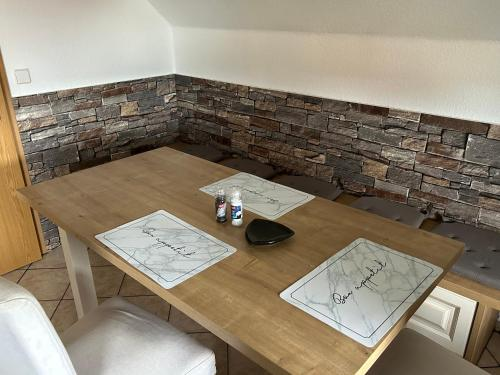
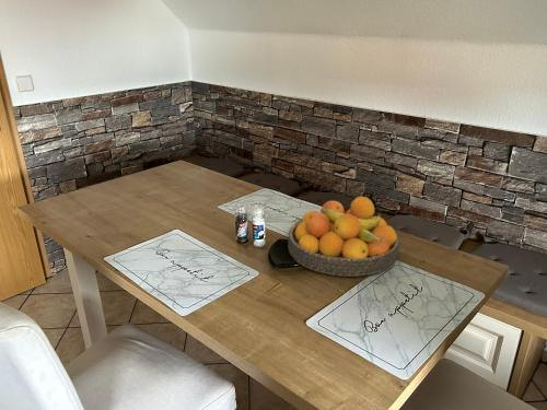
+ fruit bowl [287,196,400,278]
